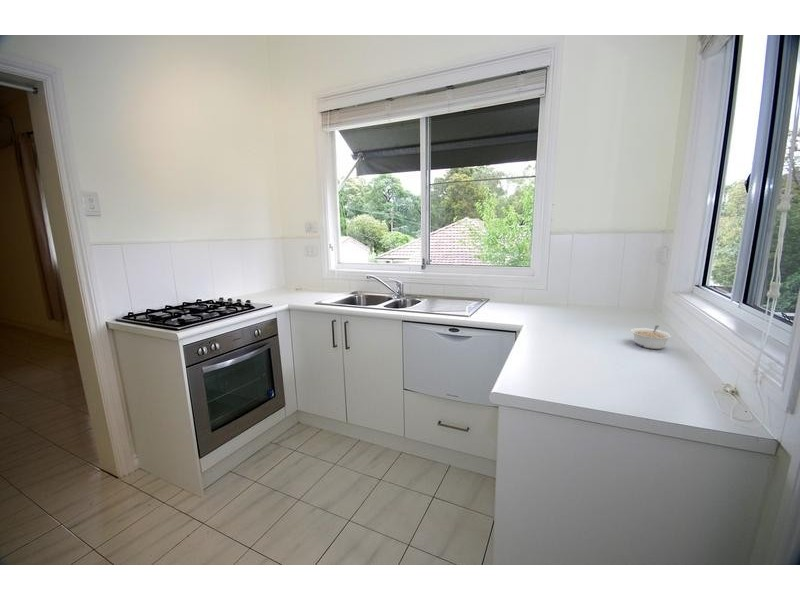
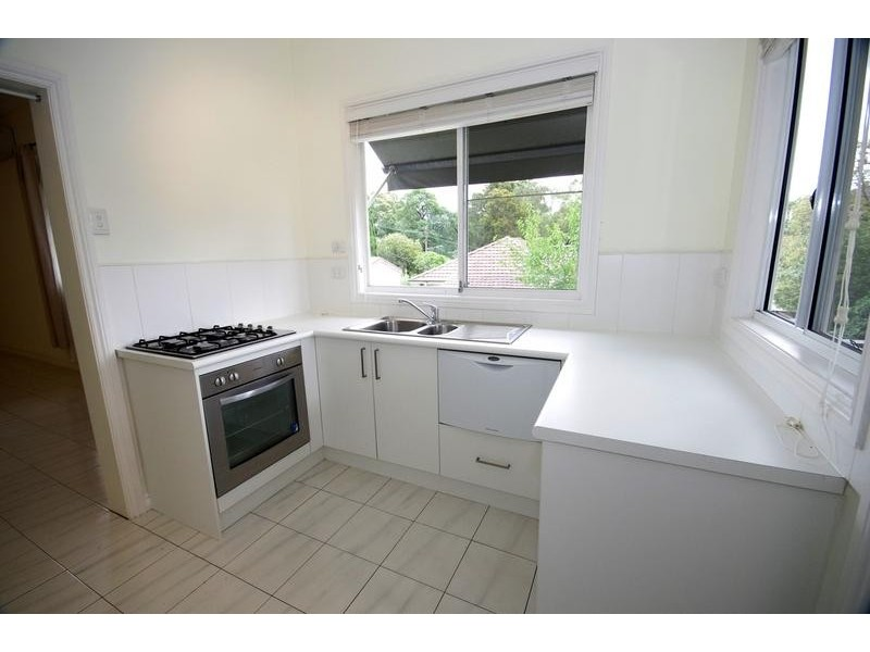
- legume [630,324,673,350]
